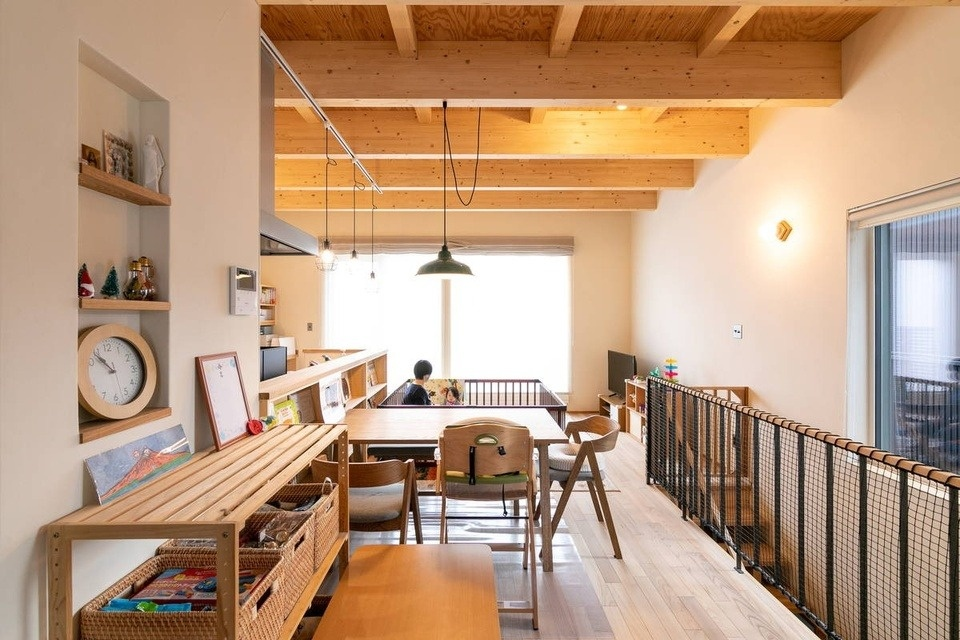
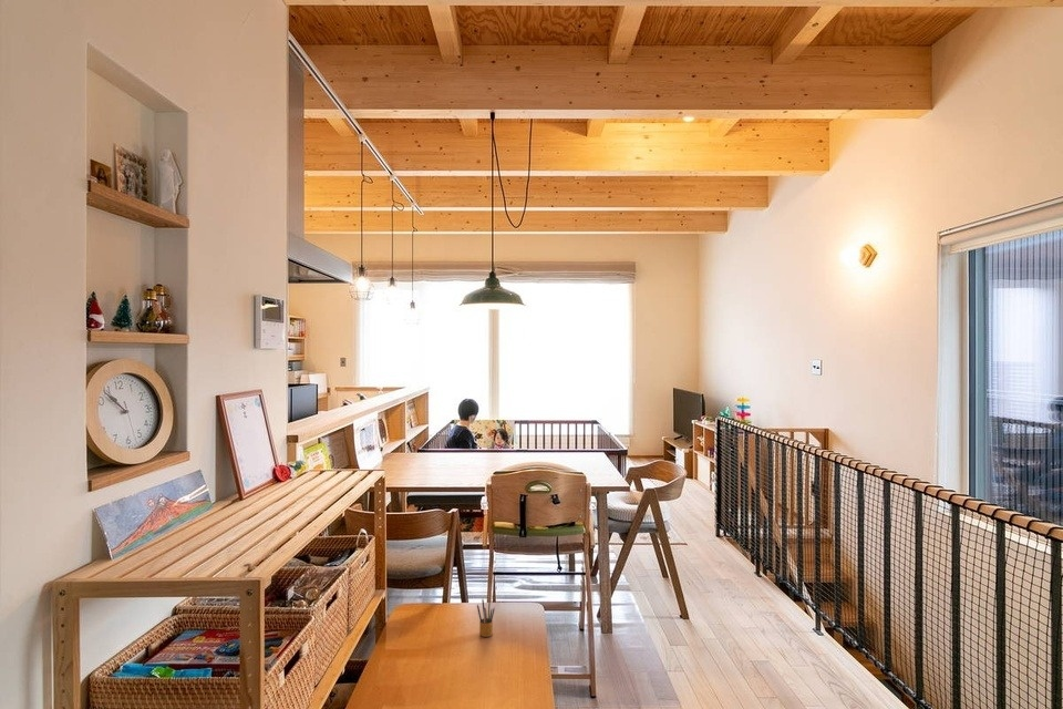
+ pencil box [476,599,496,638]
